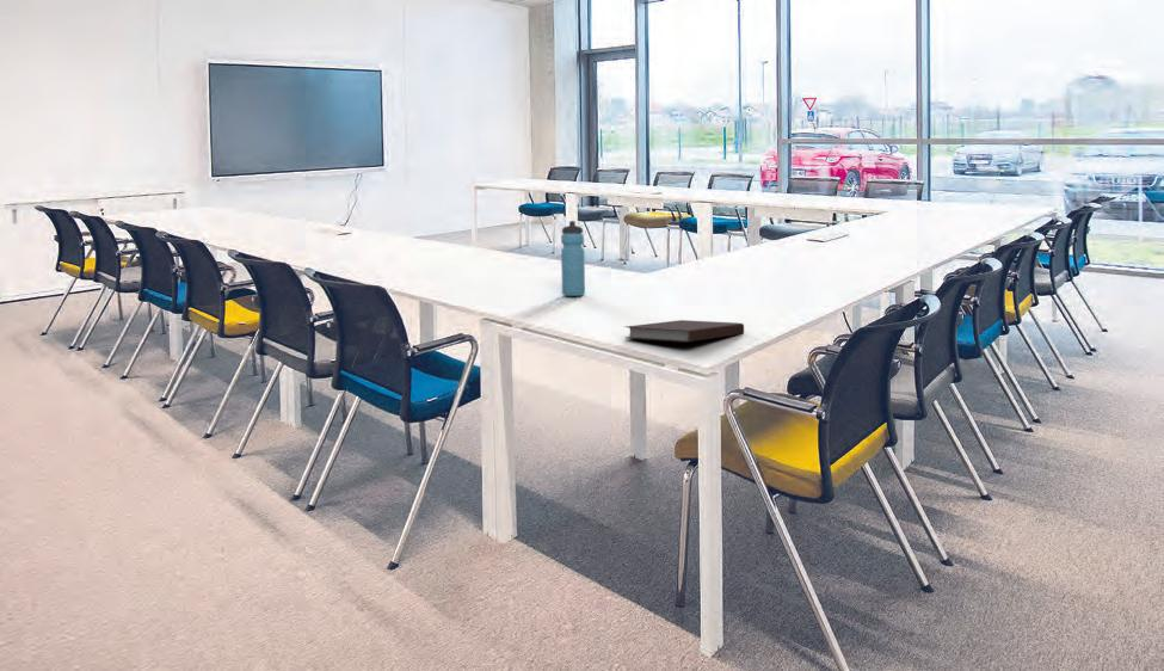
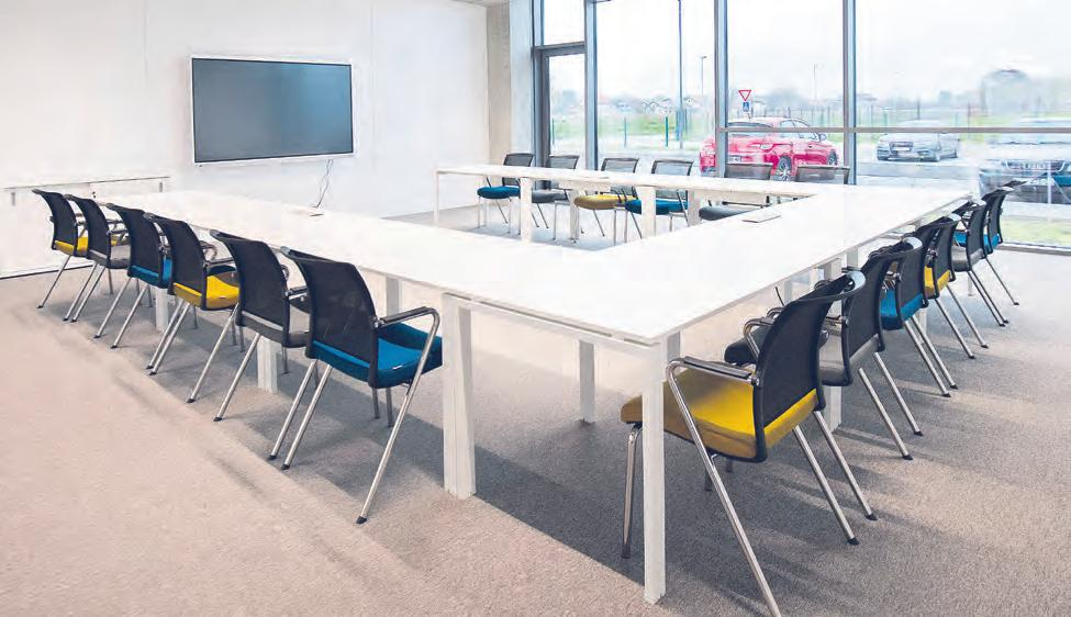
- notebook [624,319,745,344]
- water bottle [560,220,586,297]
